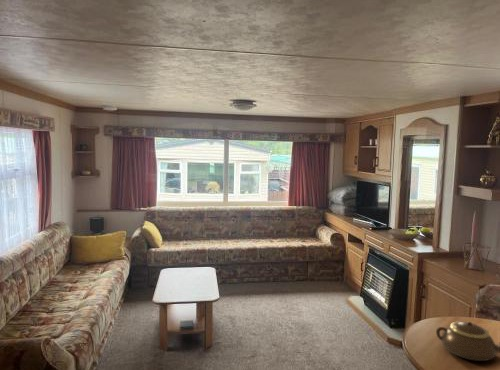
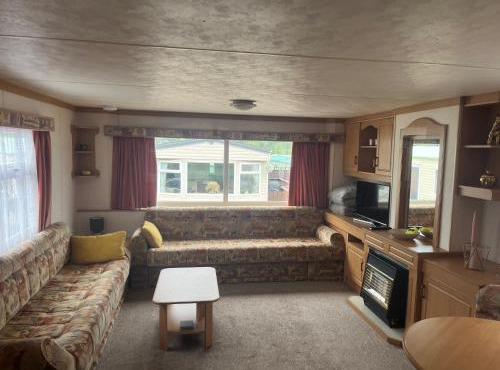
- teapot [435,321,500,362]
